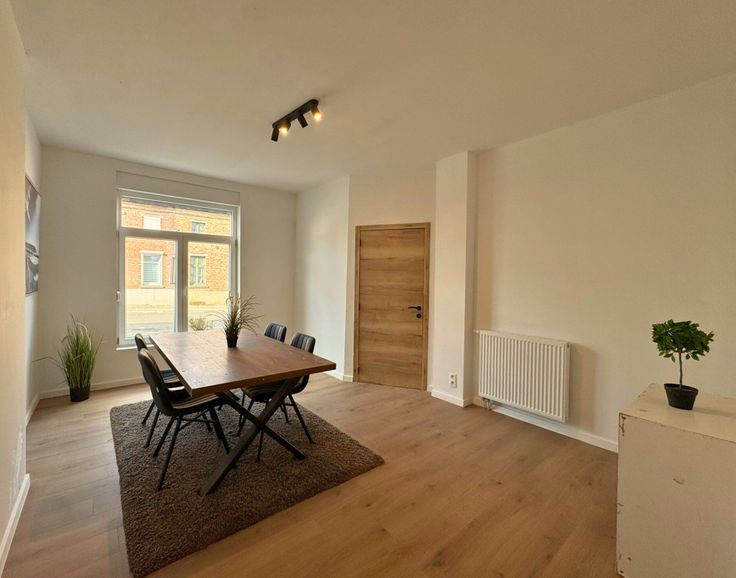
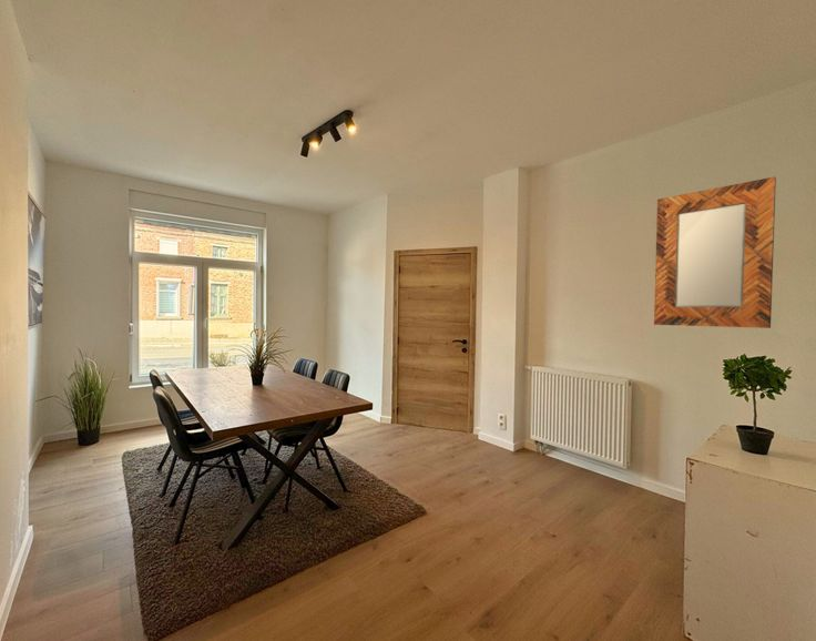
+ home mirror [653,176,777,329]
